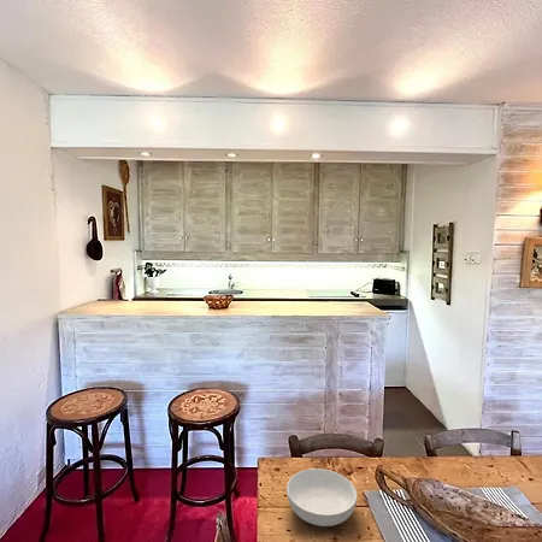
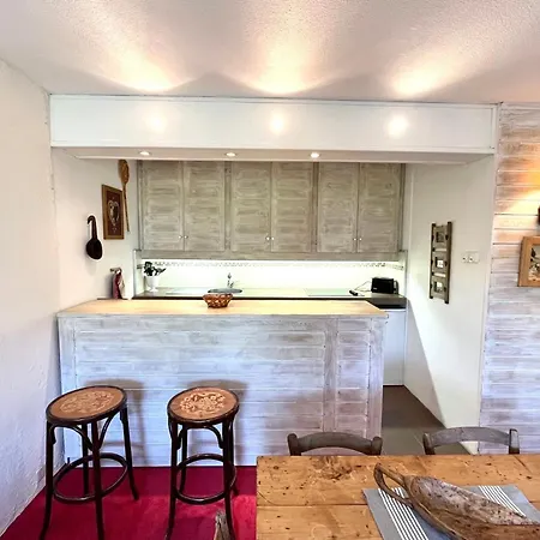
- serving bowl [285,467,358,528]
